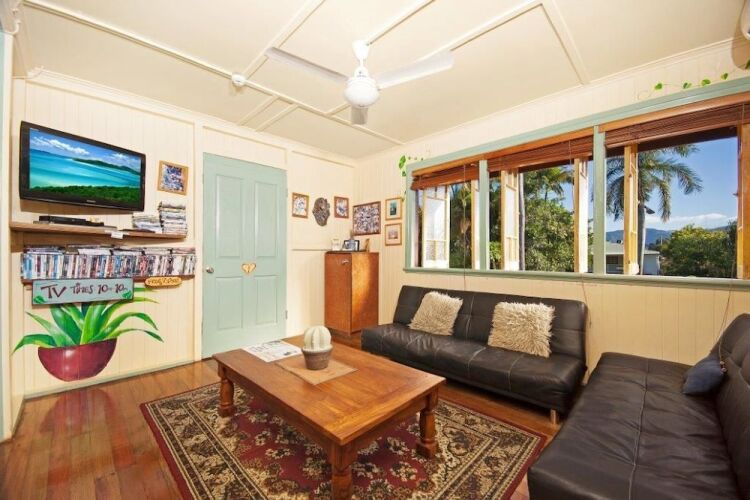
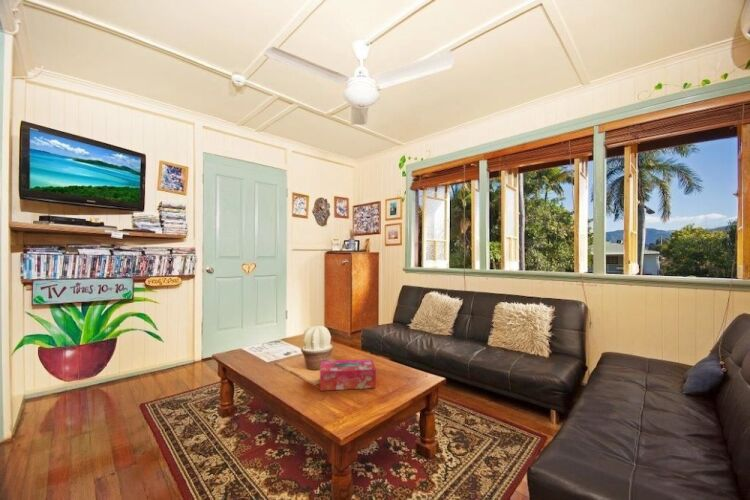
+ tissue box [319,358,377,392]
